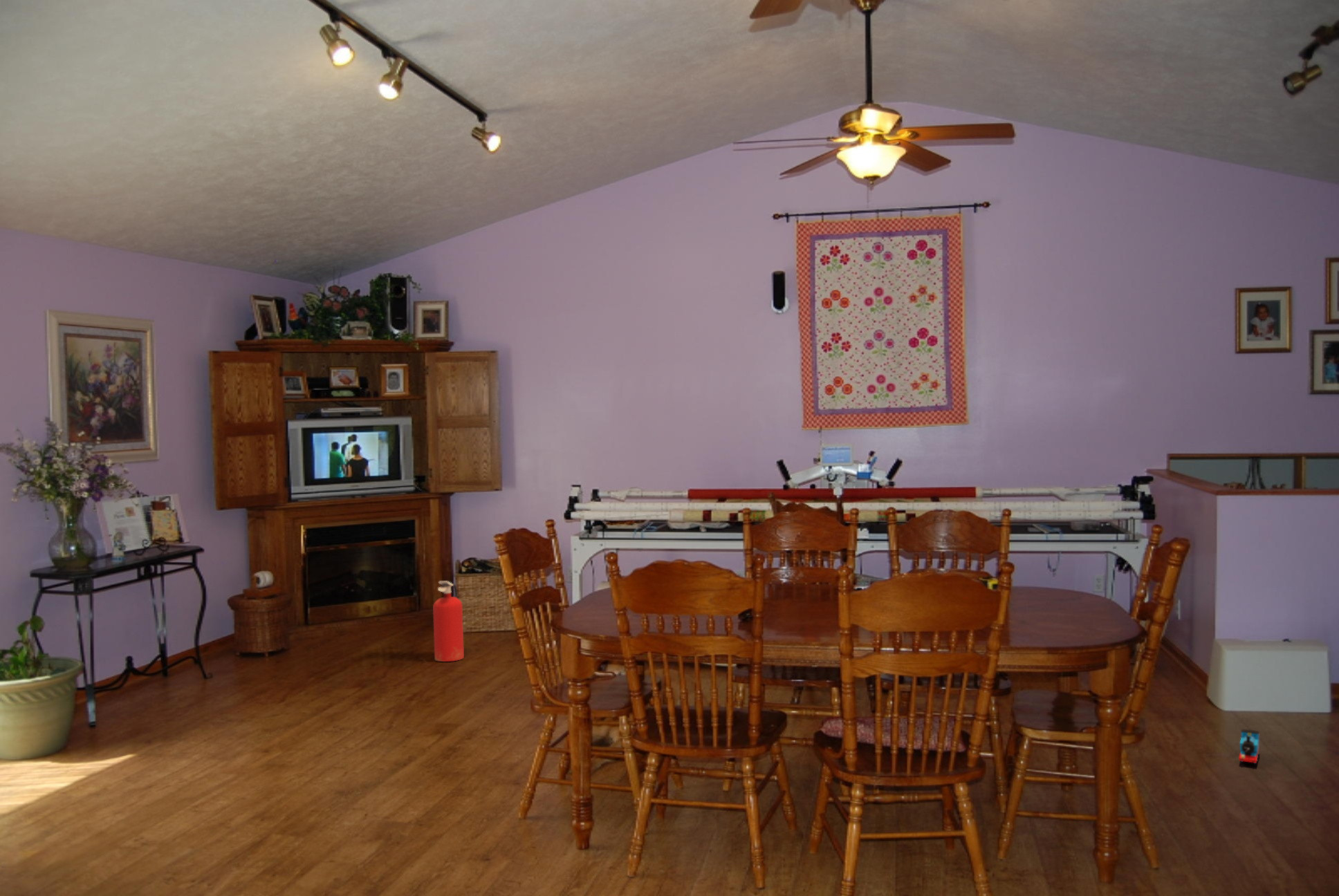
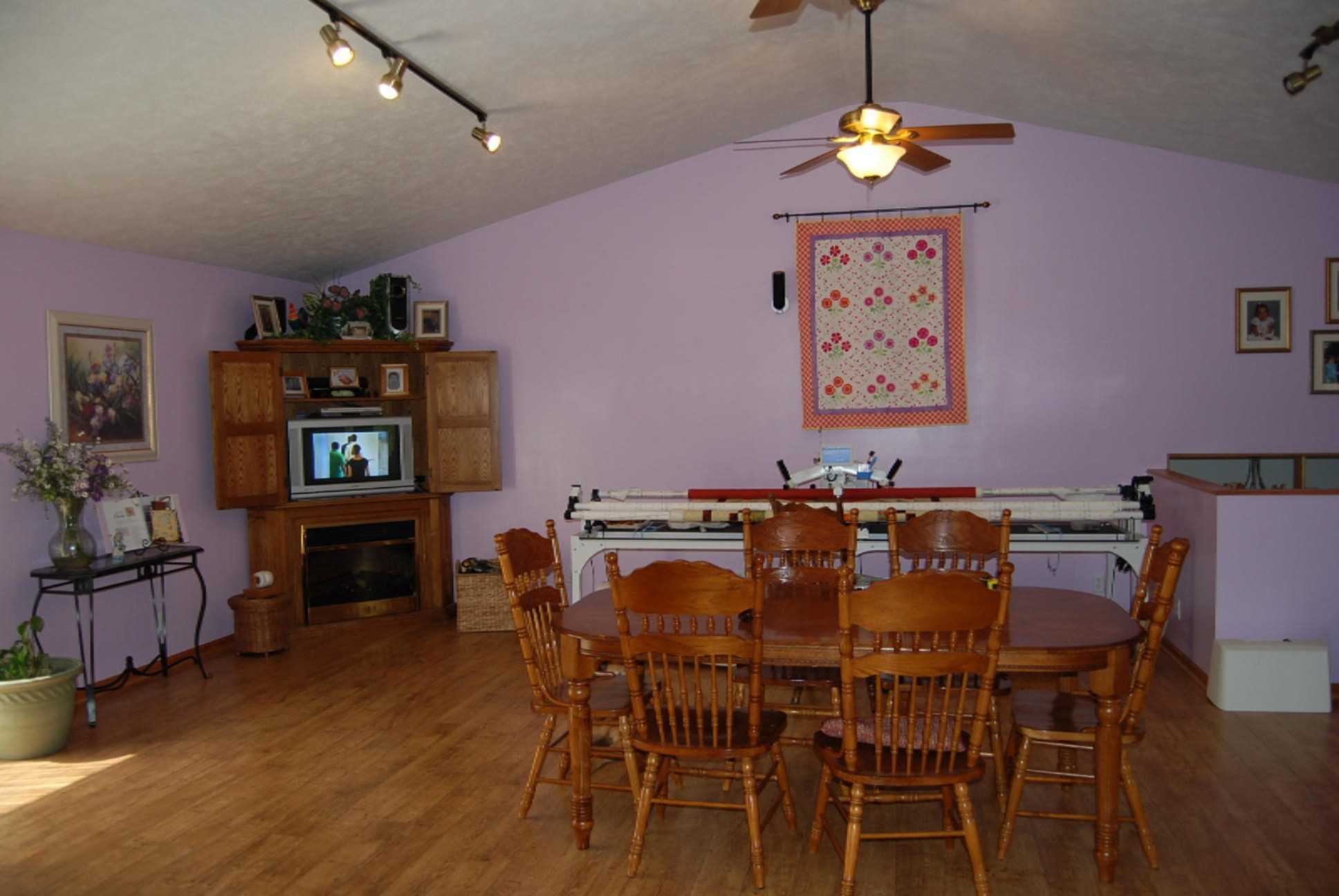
- fire extinguisher [432,581,465,662]
- toy train [1239,729,1260,764]
